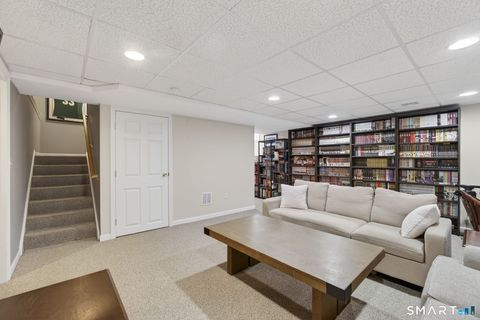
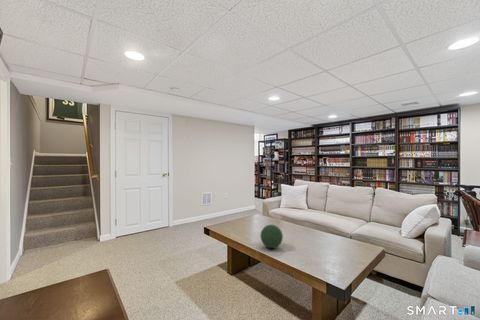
+ decorative orb [259,224,284,249]
